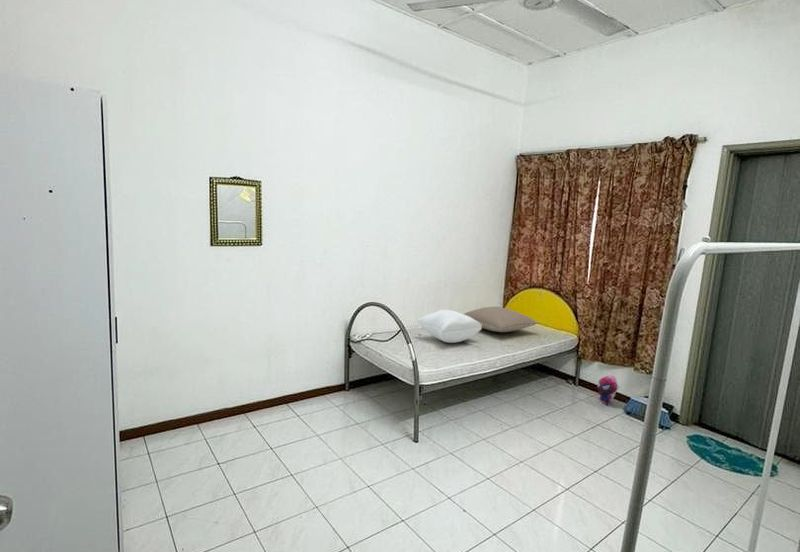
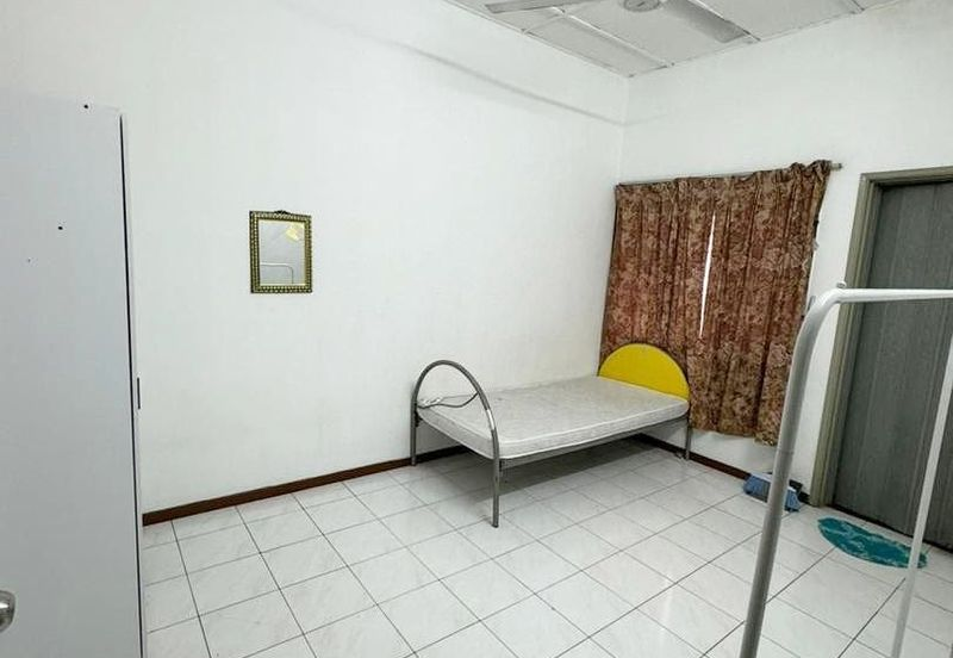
- cushion [416,309,483,344]
- pillow [463,306,539,333]
- plush toy [596,374,621,407]
